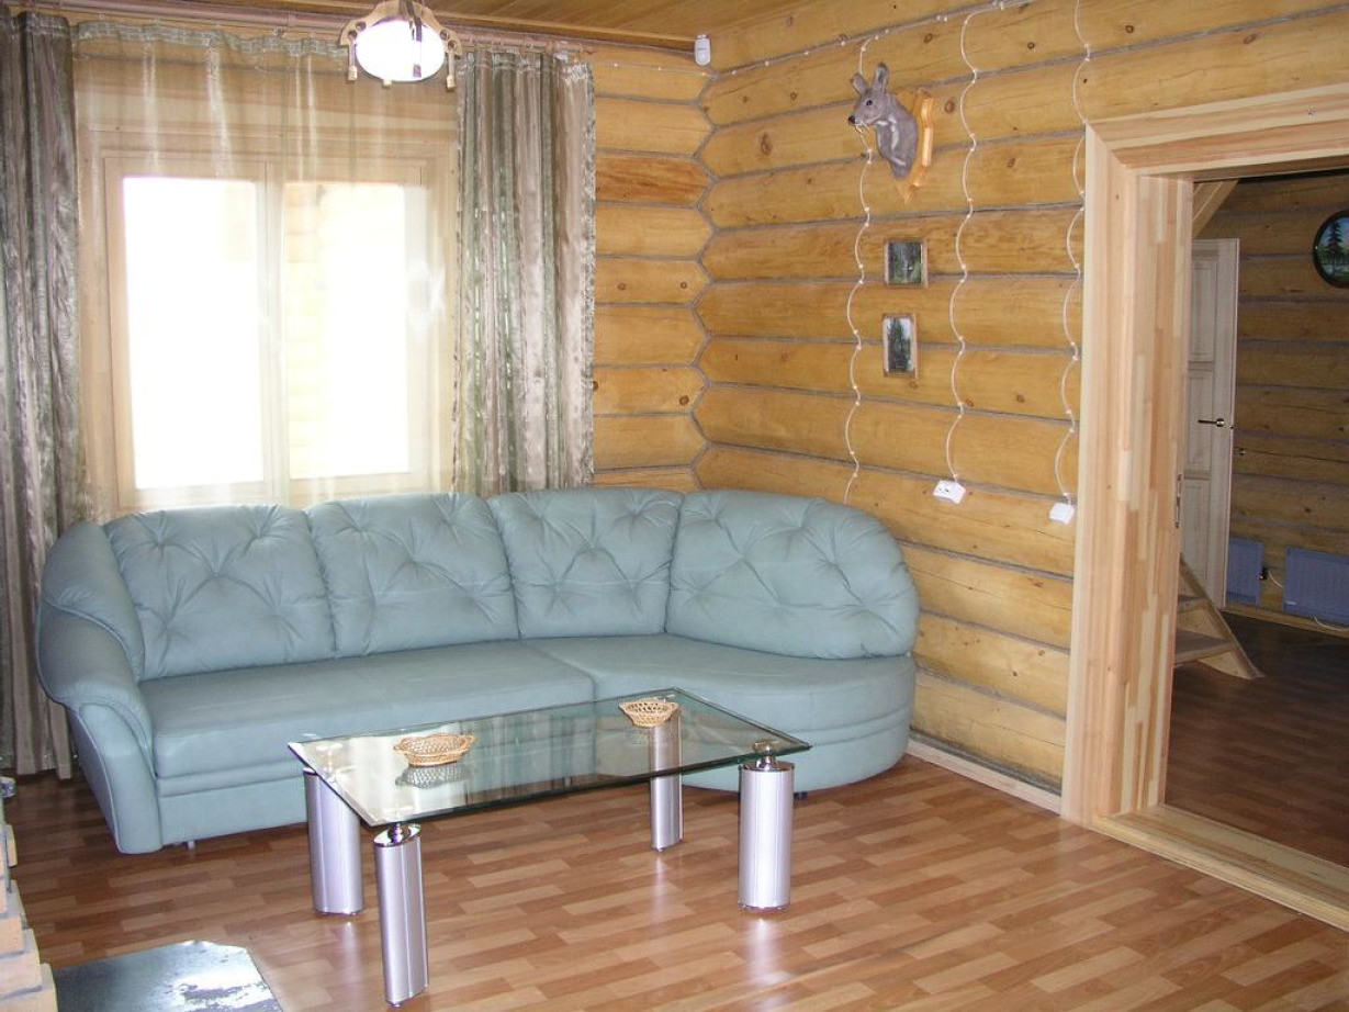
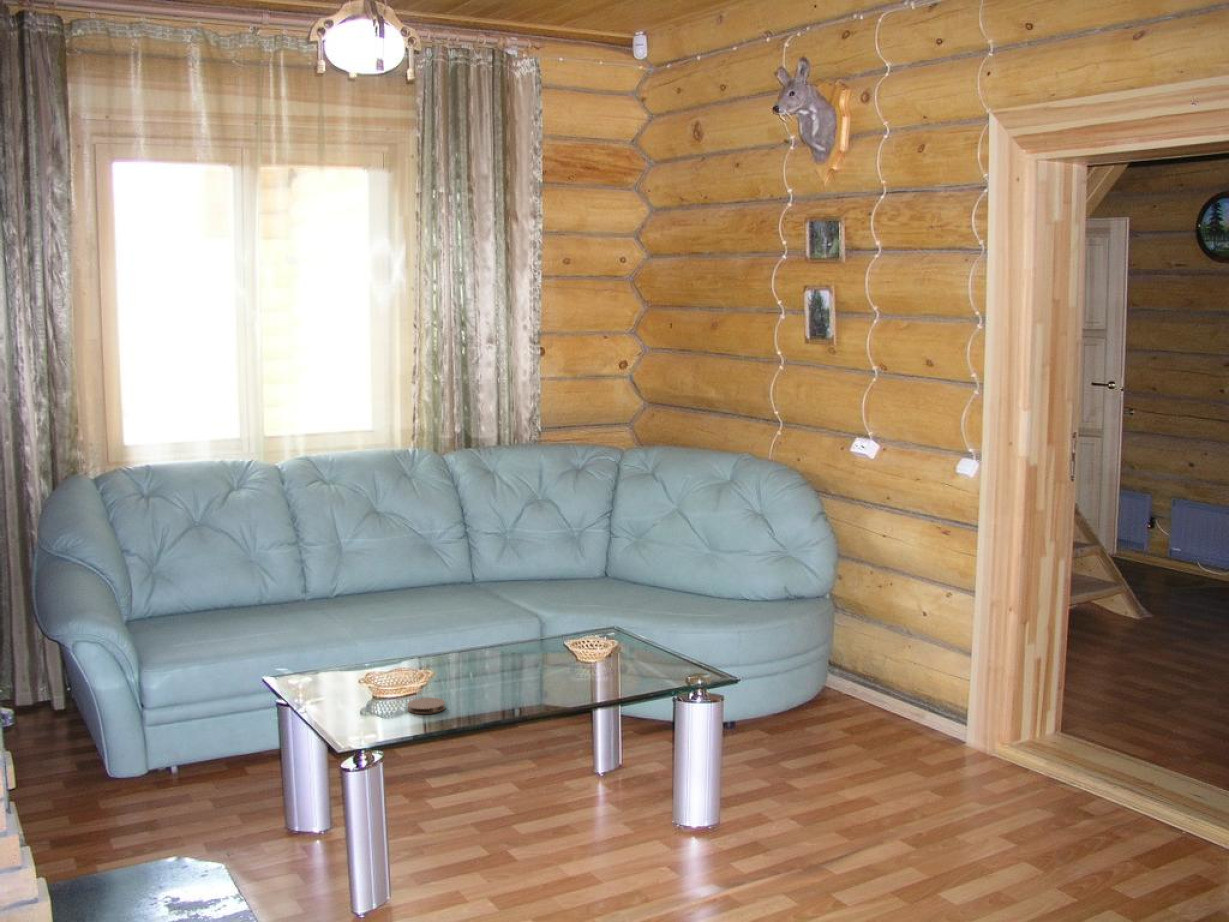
+ coaster [406,697,447,715]
